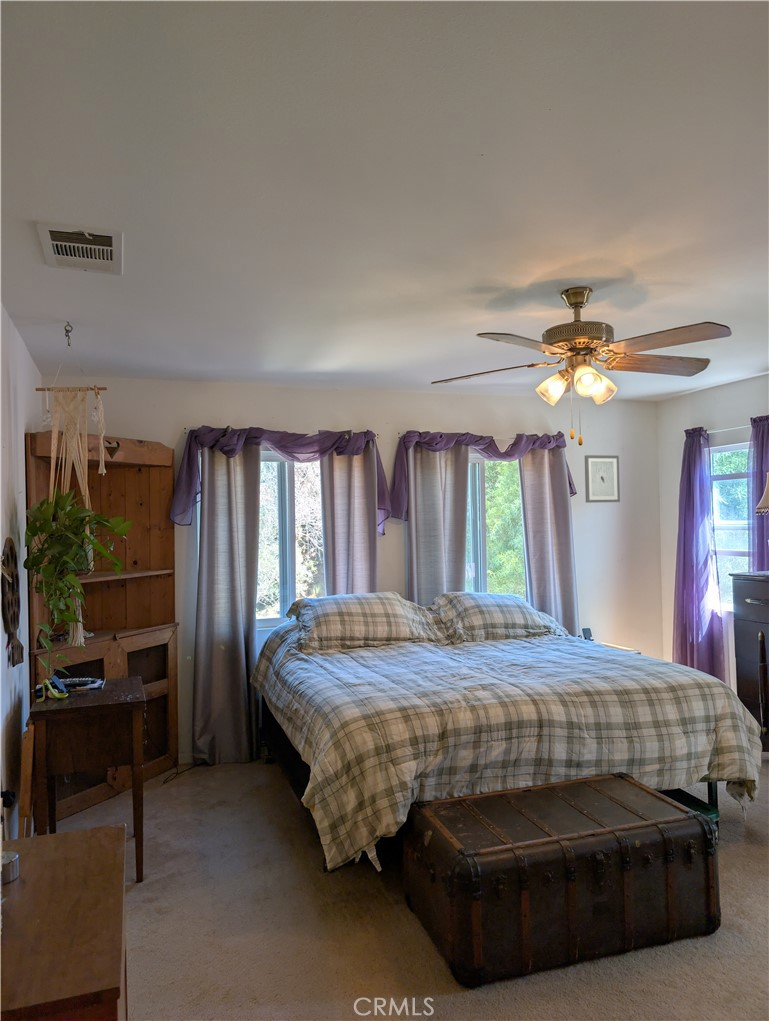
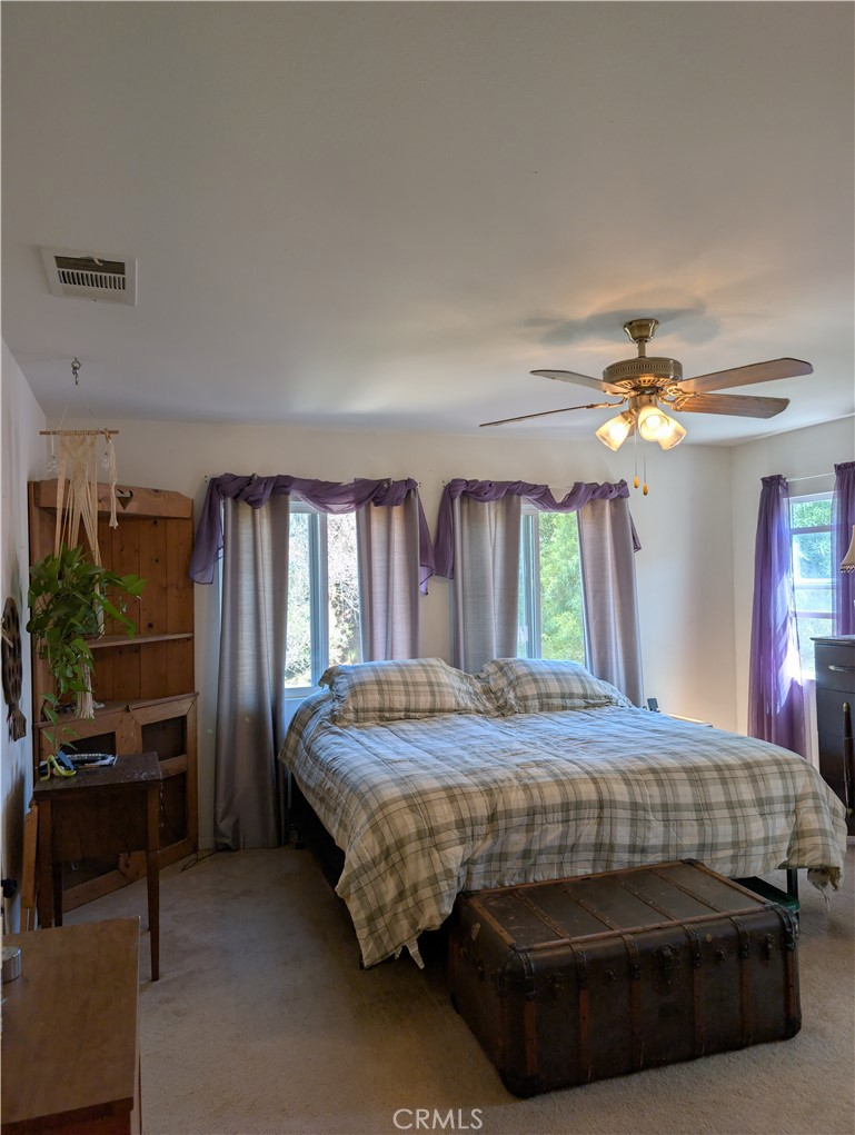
- wall art [584,454,621,504]
